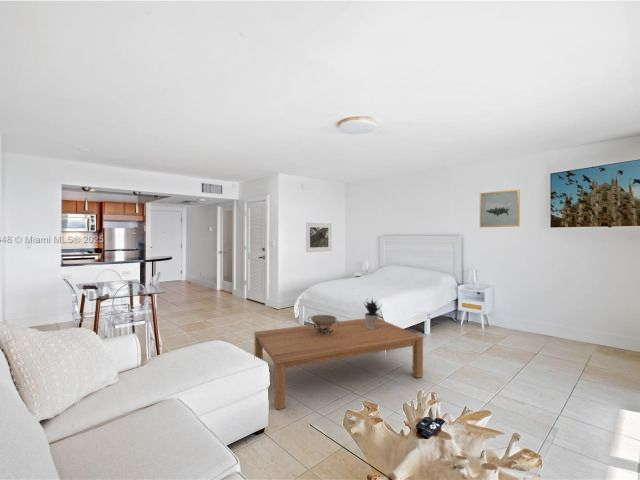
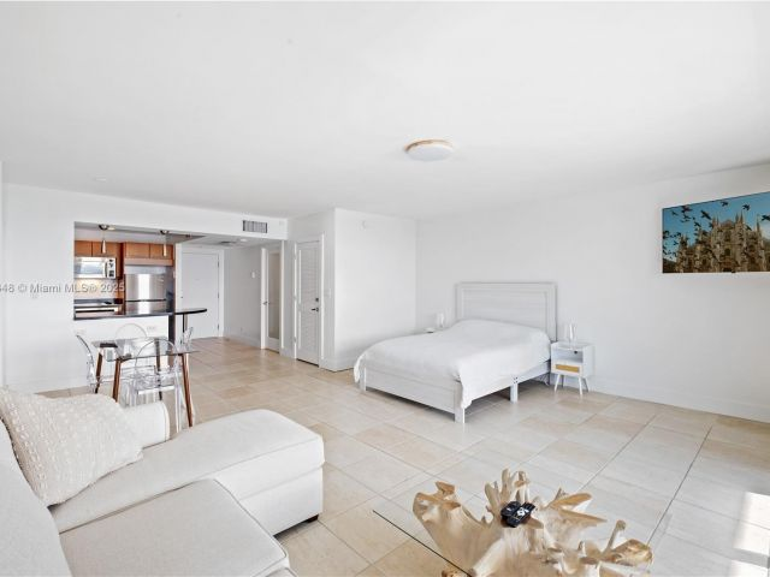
- decorative bowl [307,314,340,335]
- potted plant [363,296,384,329]
- wall art [479,188,521,228]
- coffee table [253,317,424,411]
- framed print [305,222,333,253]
